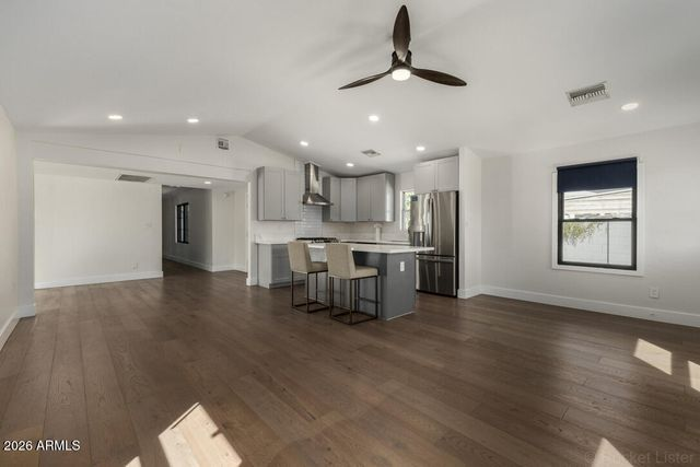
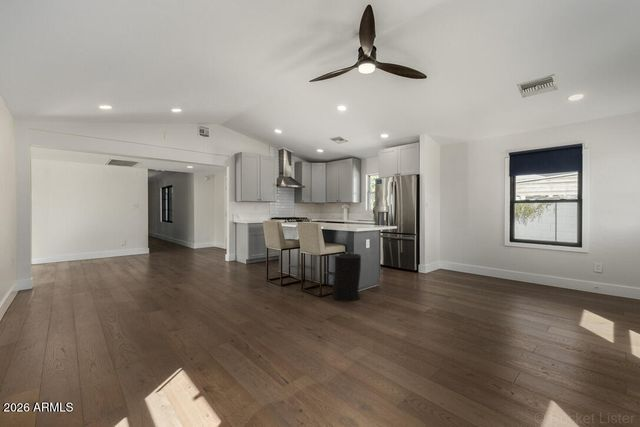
+ trash can [332,252,362,302]
